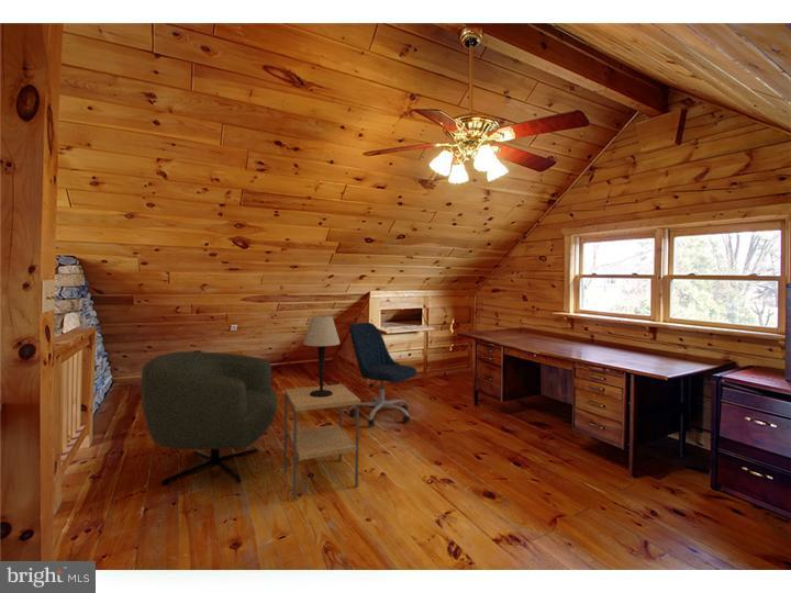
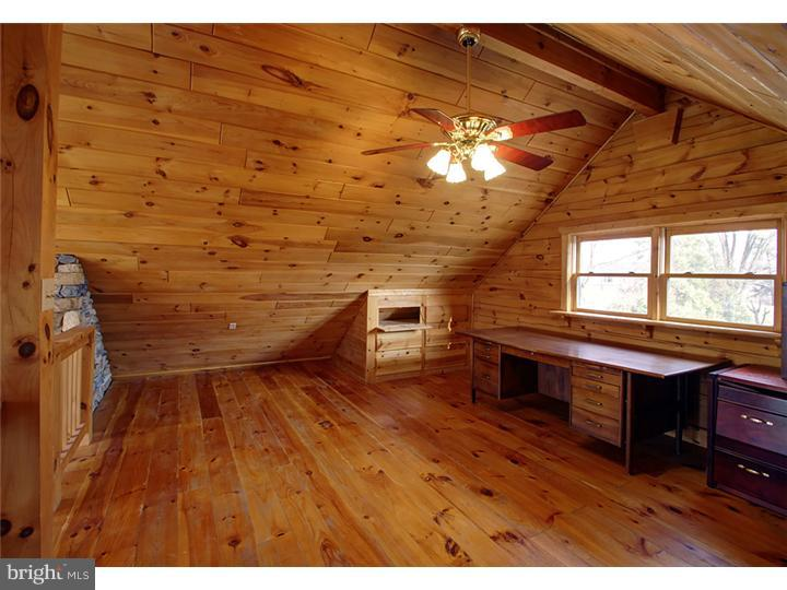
- side table [283,383,361,501]
- table lamp [302,314,342,398]
- office chair [348,322,417,427]
- armchair [140,350,278,486]
